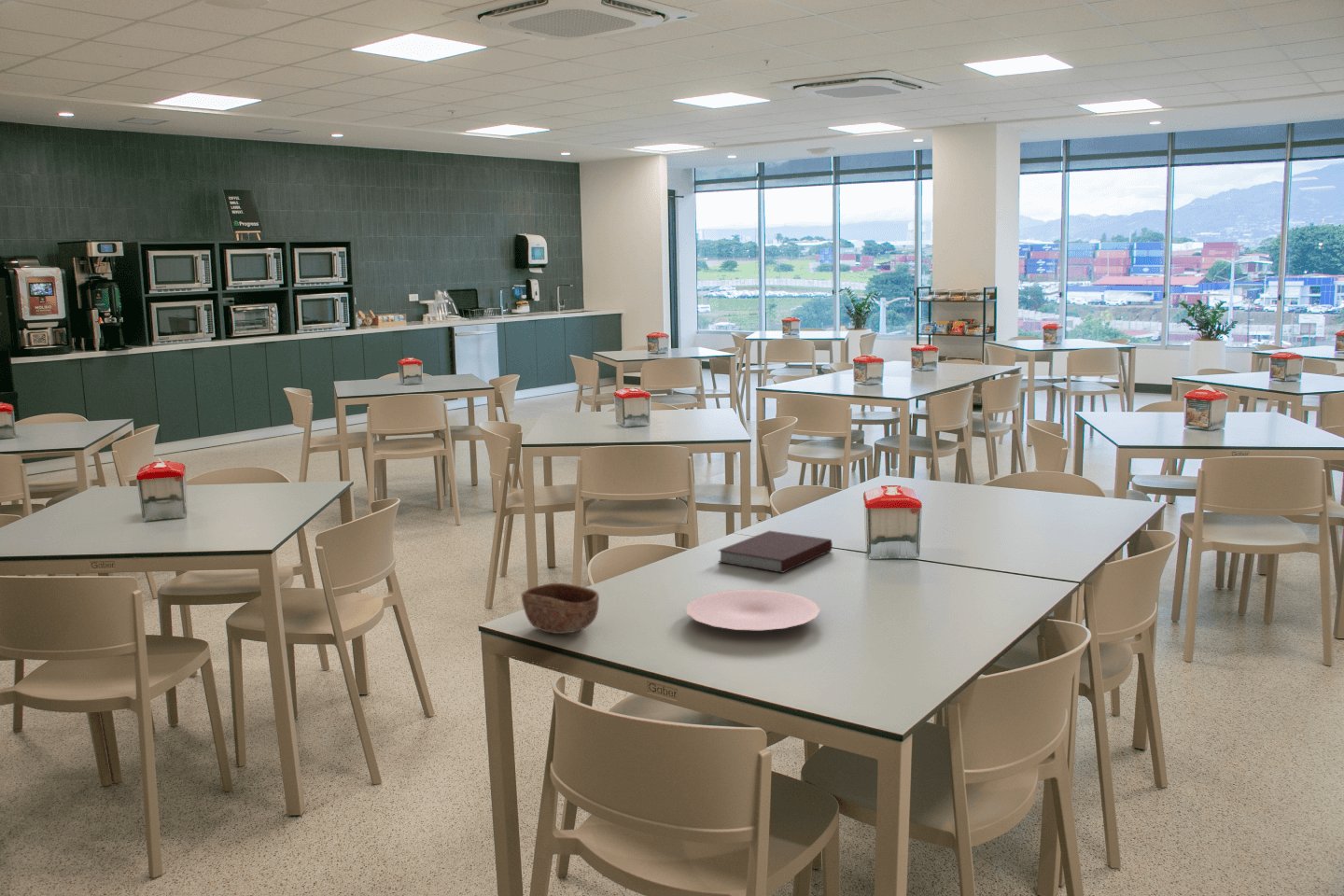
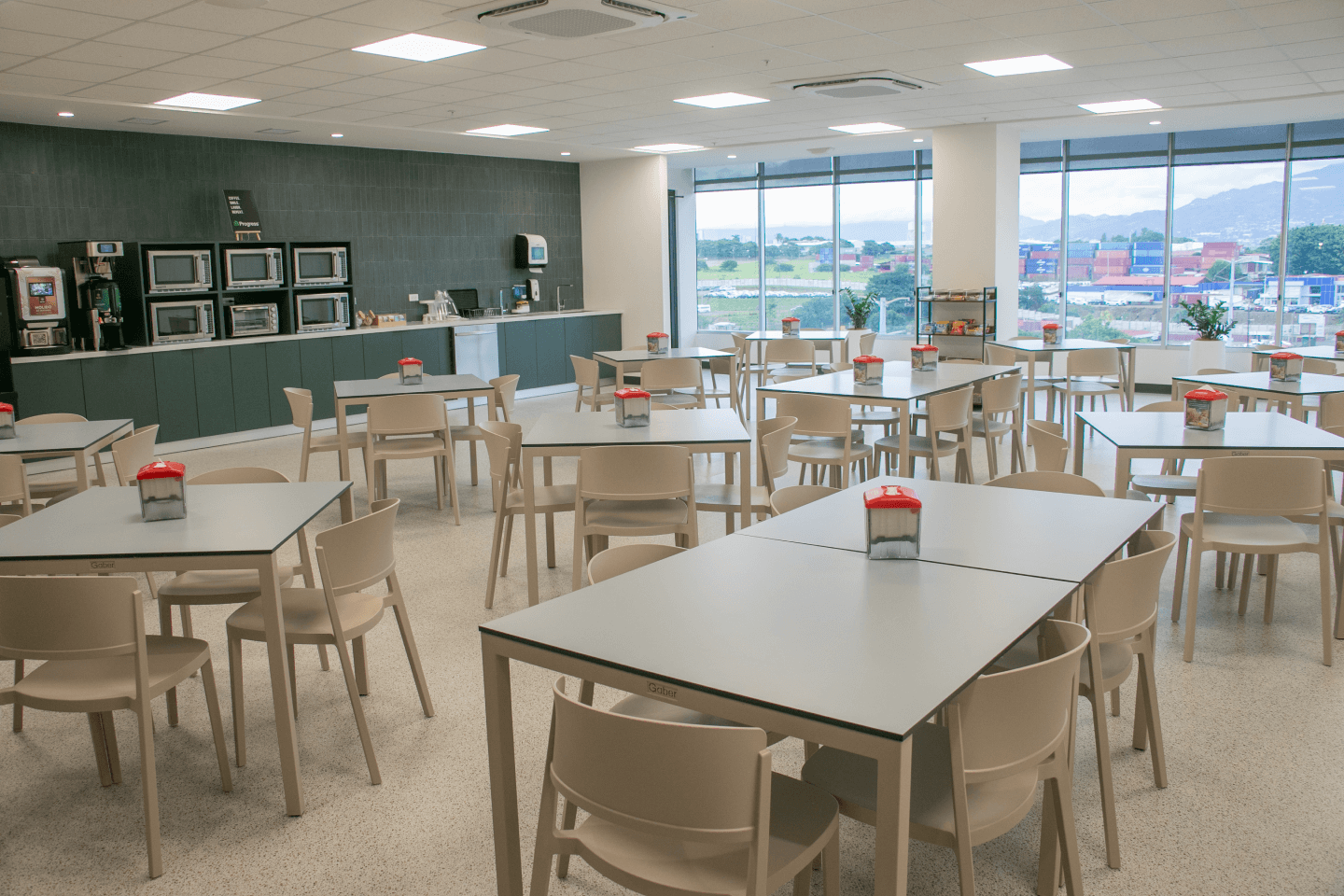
- plate [685,588,821,631]
- bowl [521,582,600,635]
- notebook [717,530,833,574]
